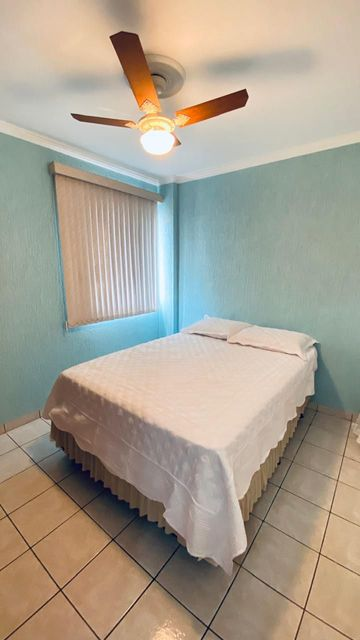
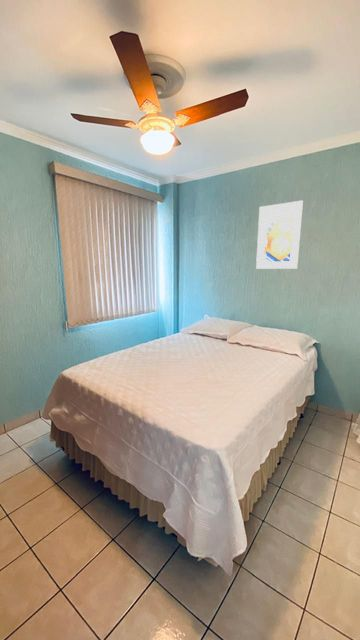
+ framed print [255,200,304,270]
